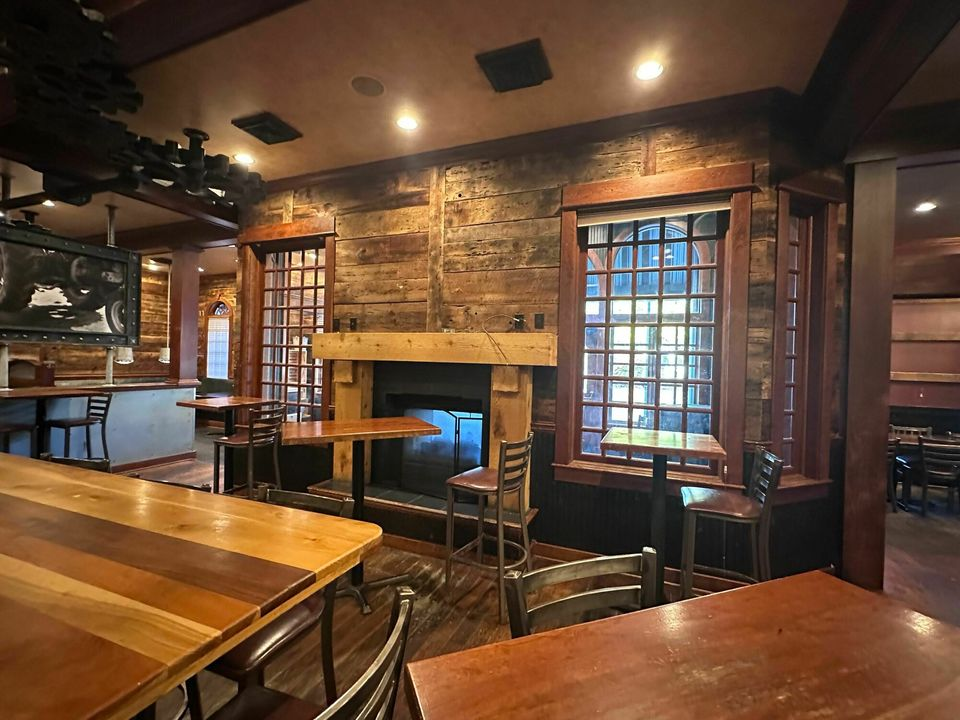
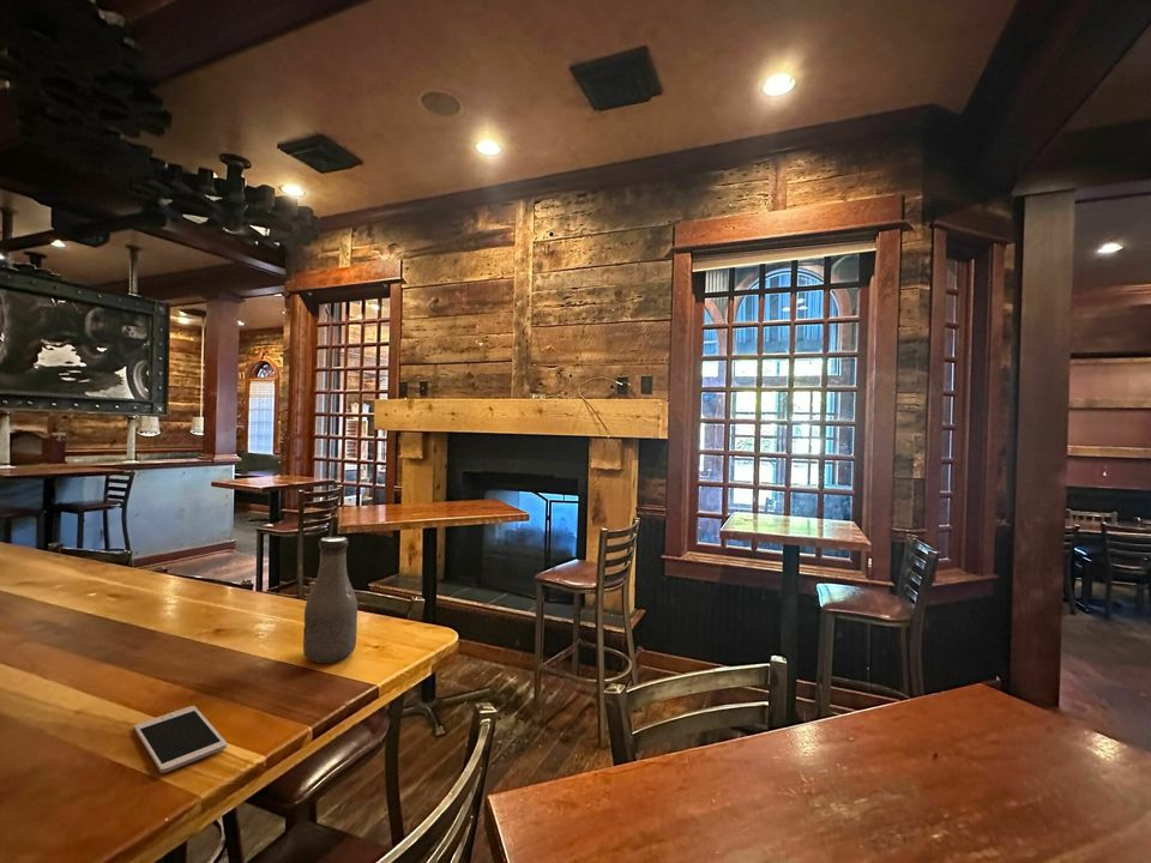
+ bottle [302,536,358,664]
+ cell phone [133,705,228,774]
